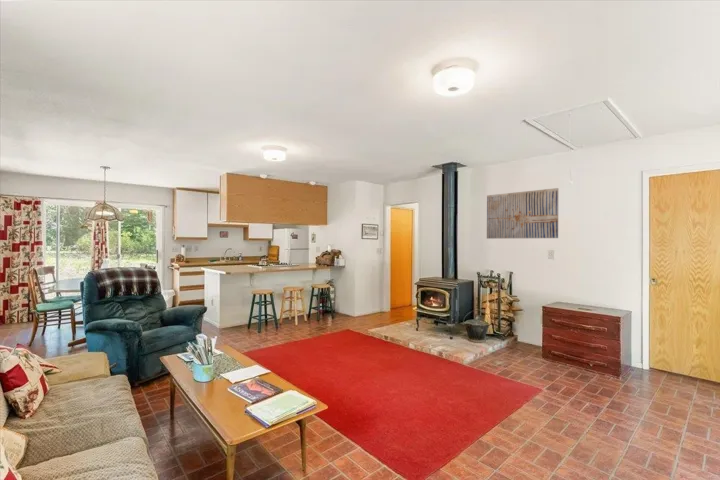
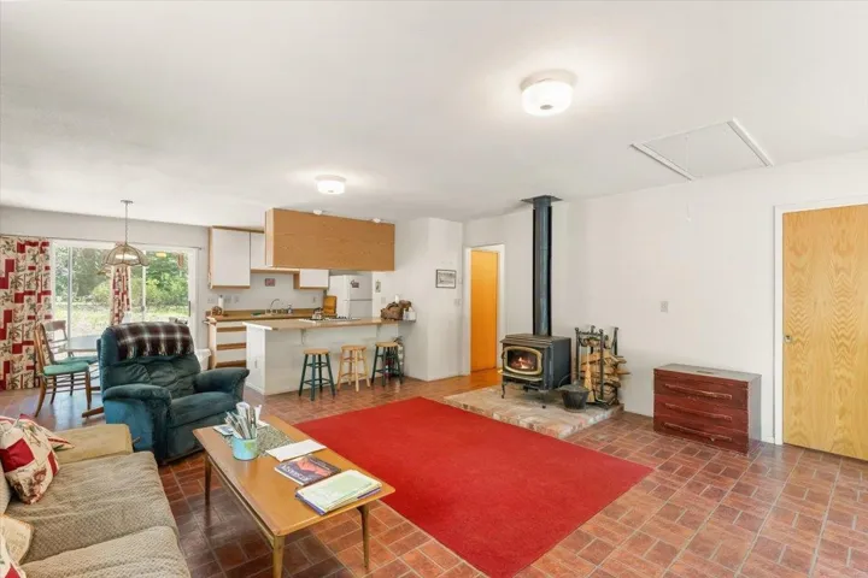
- wall art [486,187,559,240]
